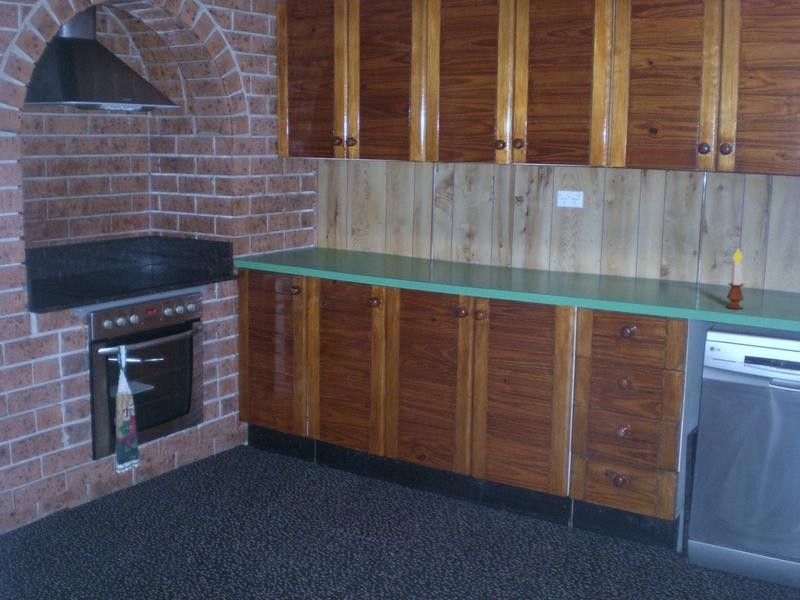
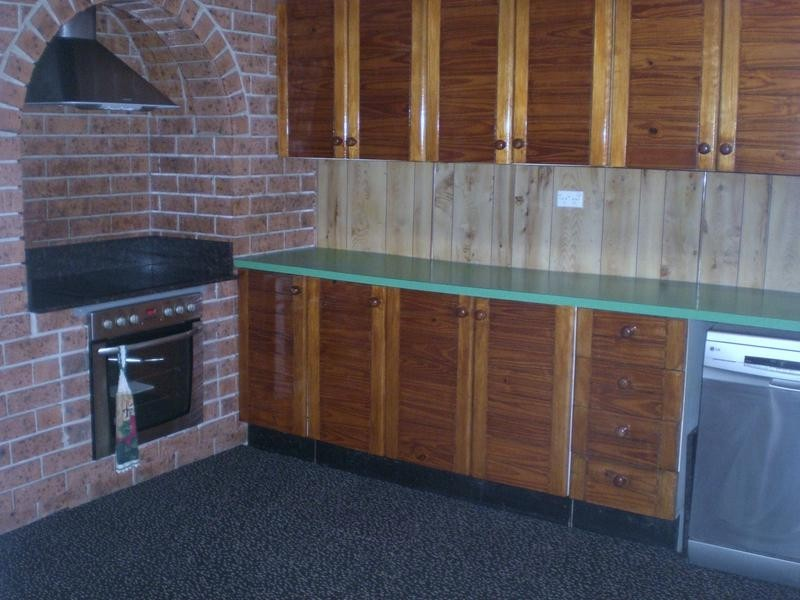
- candle [725,247,745,310]
